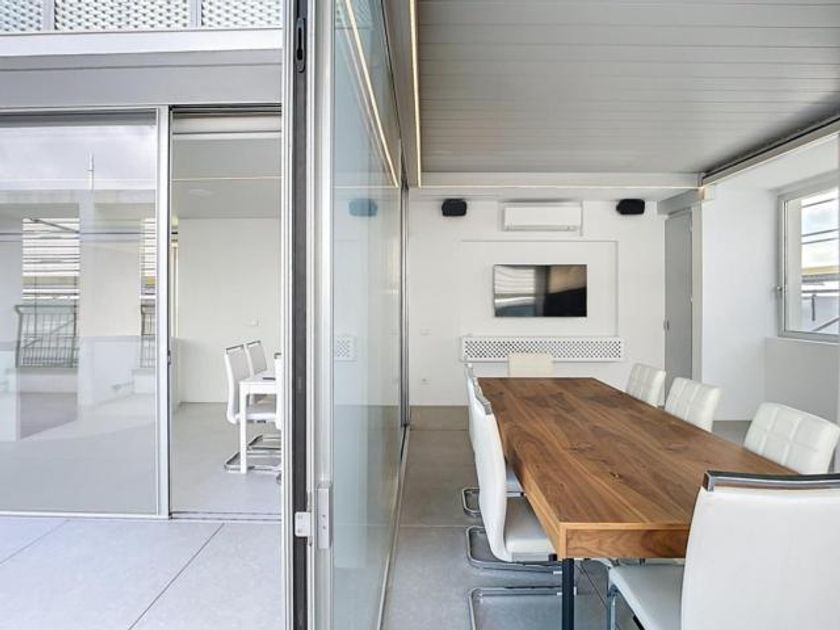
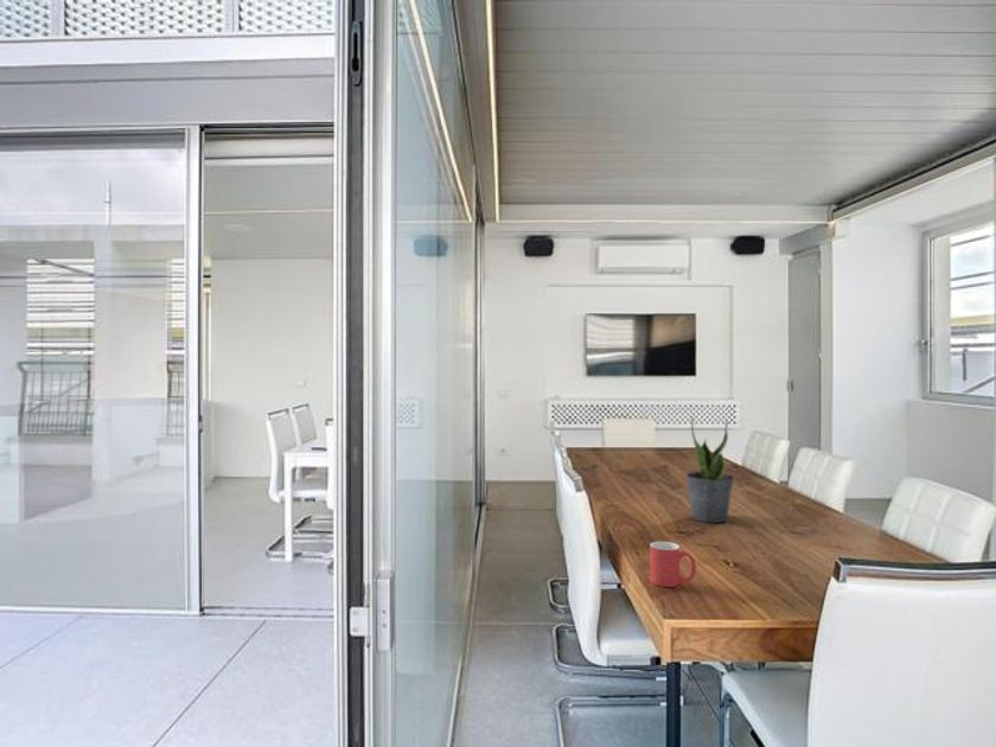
+ potted plant [684,415,735,524]
+ mug [649,541,697,588]
